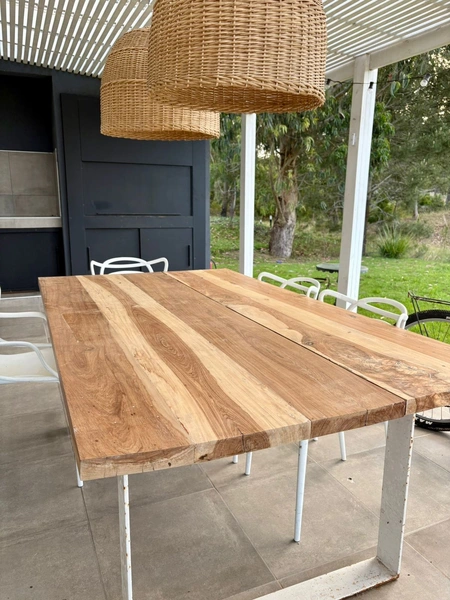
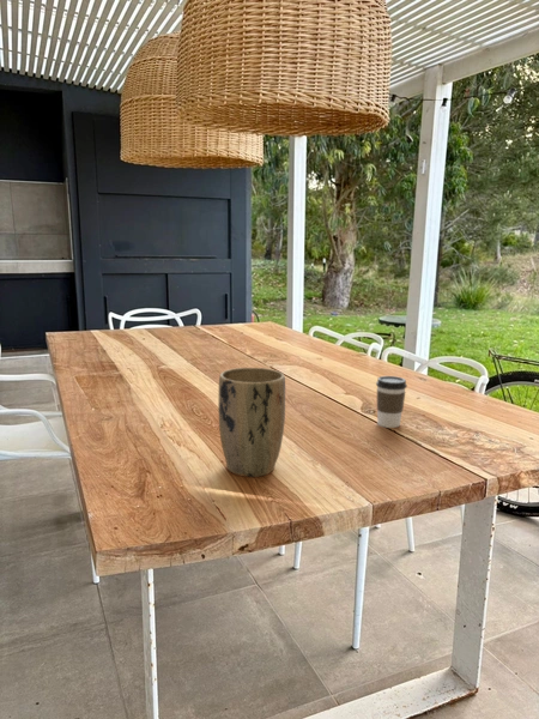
+ coffee cup [375,375,408,429]
+ plant pot [217,367,286,478]
